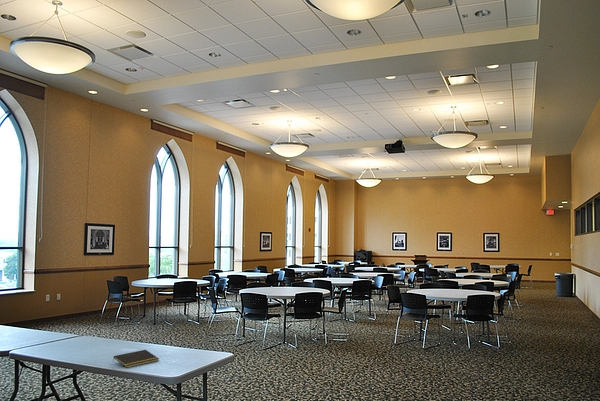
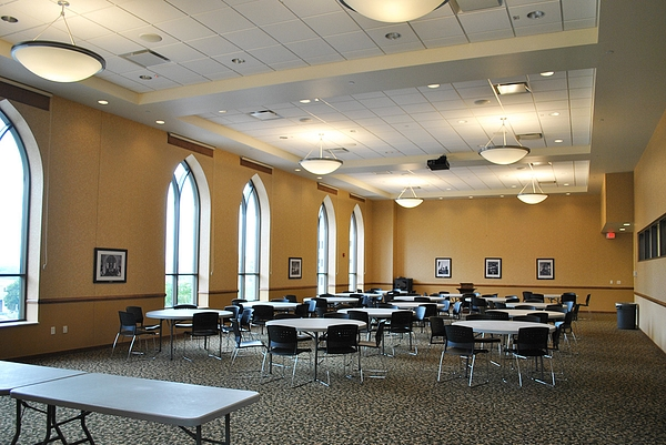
- notepad [112,349,160,369]
